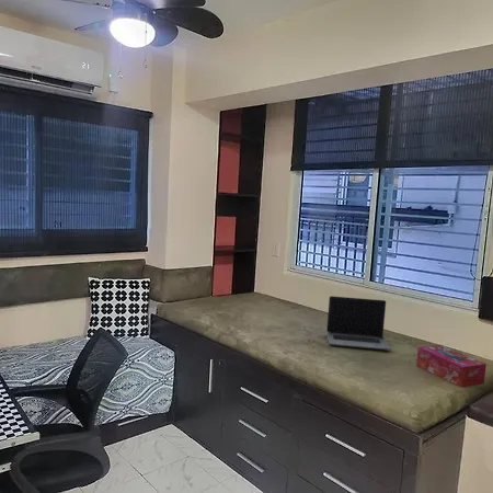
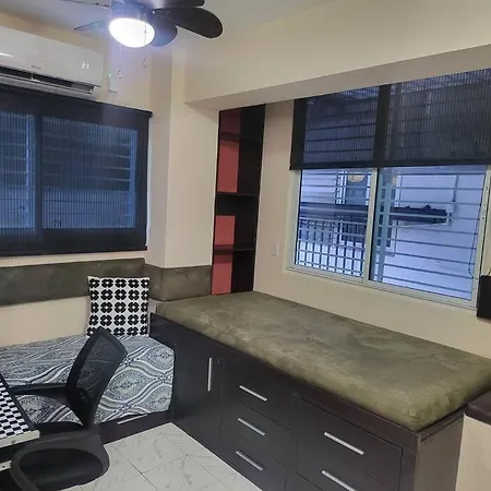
- laptop computer [325,295,391,351]
- tissue box [415,344,488,388]
